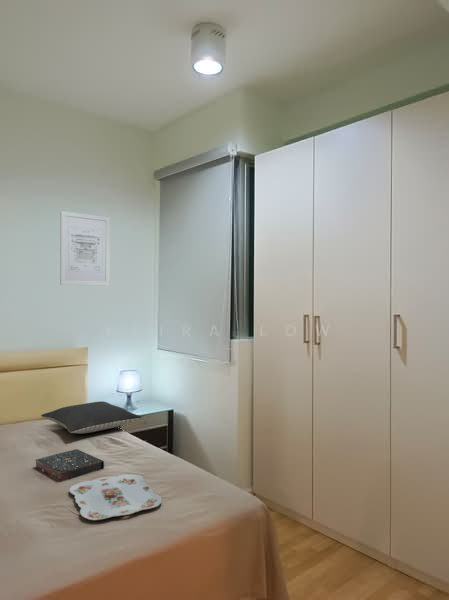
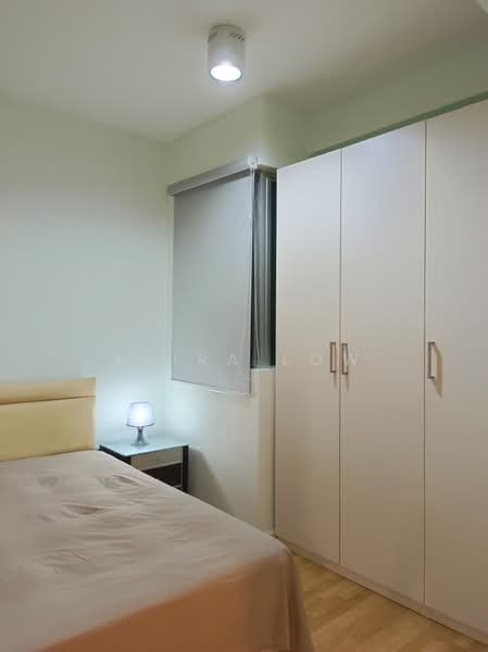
- pillow [40,400,143,435]
- book [34,448,105,483]
- serving tray [68,473,163,521]
- wall art [59,210,111,287]
